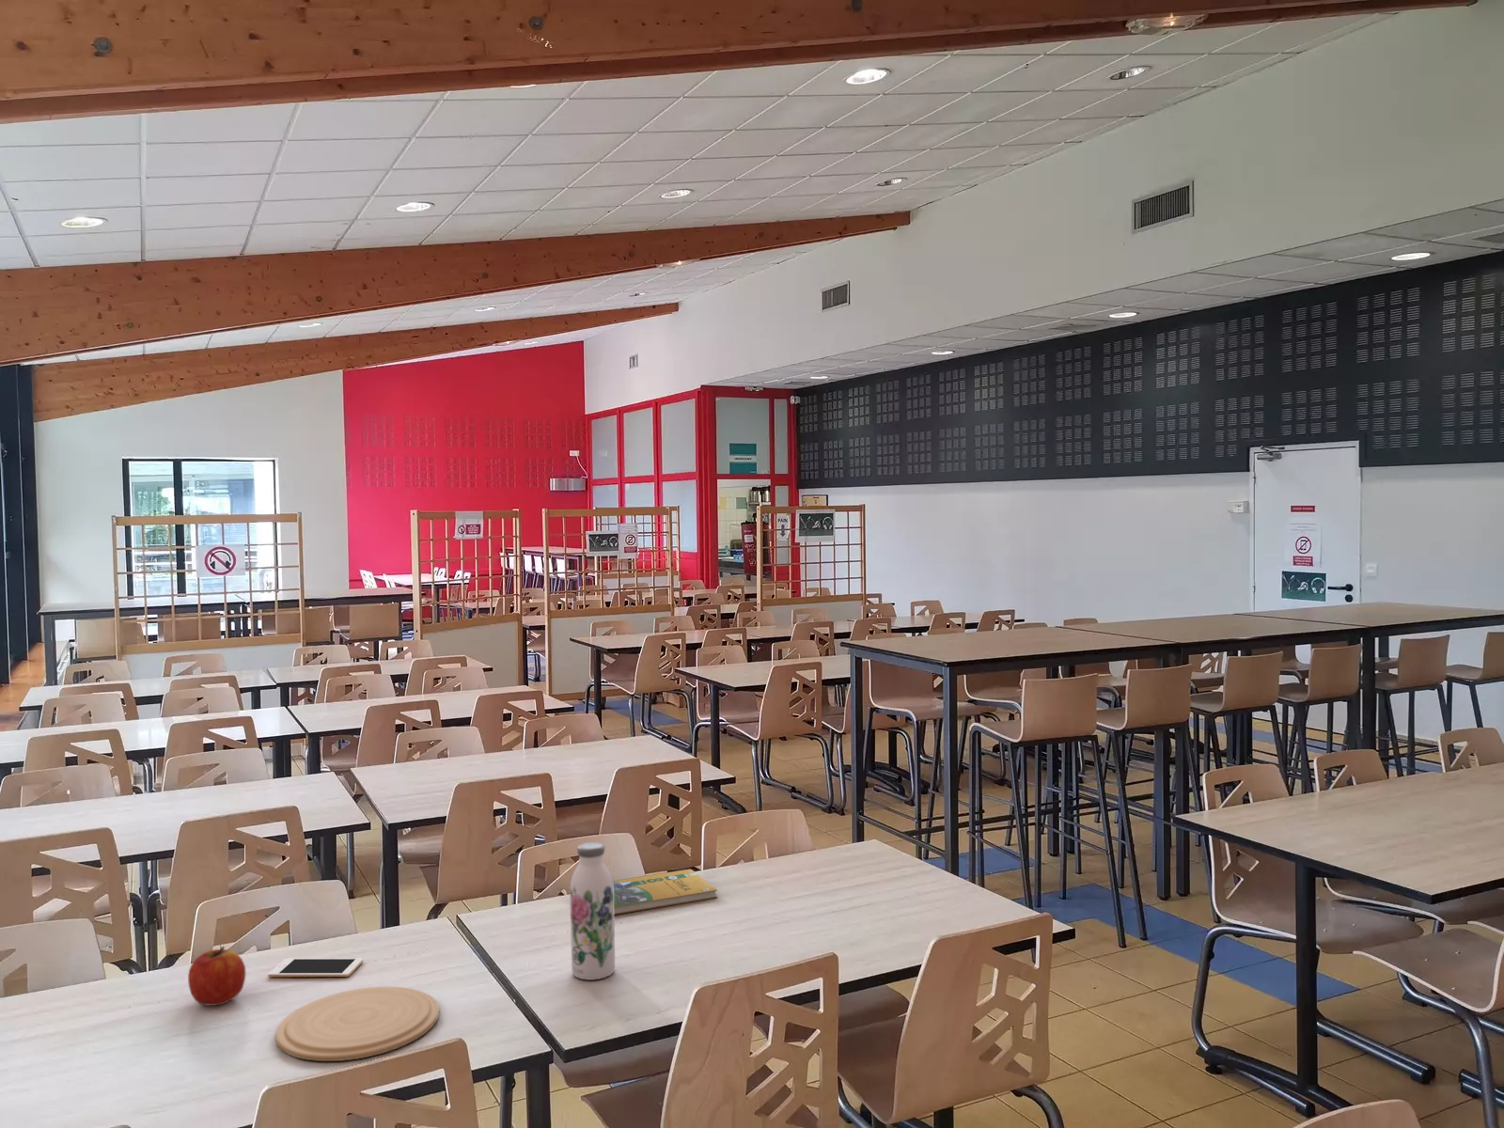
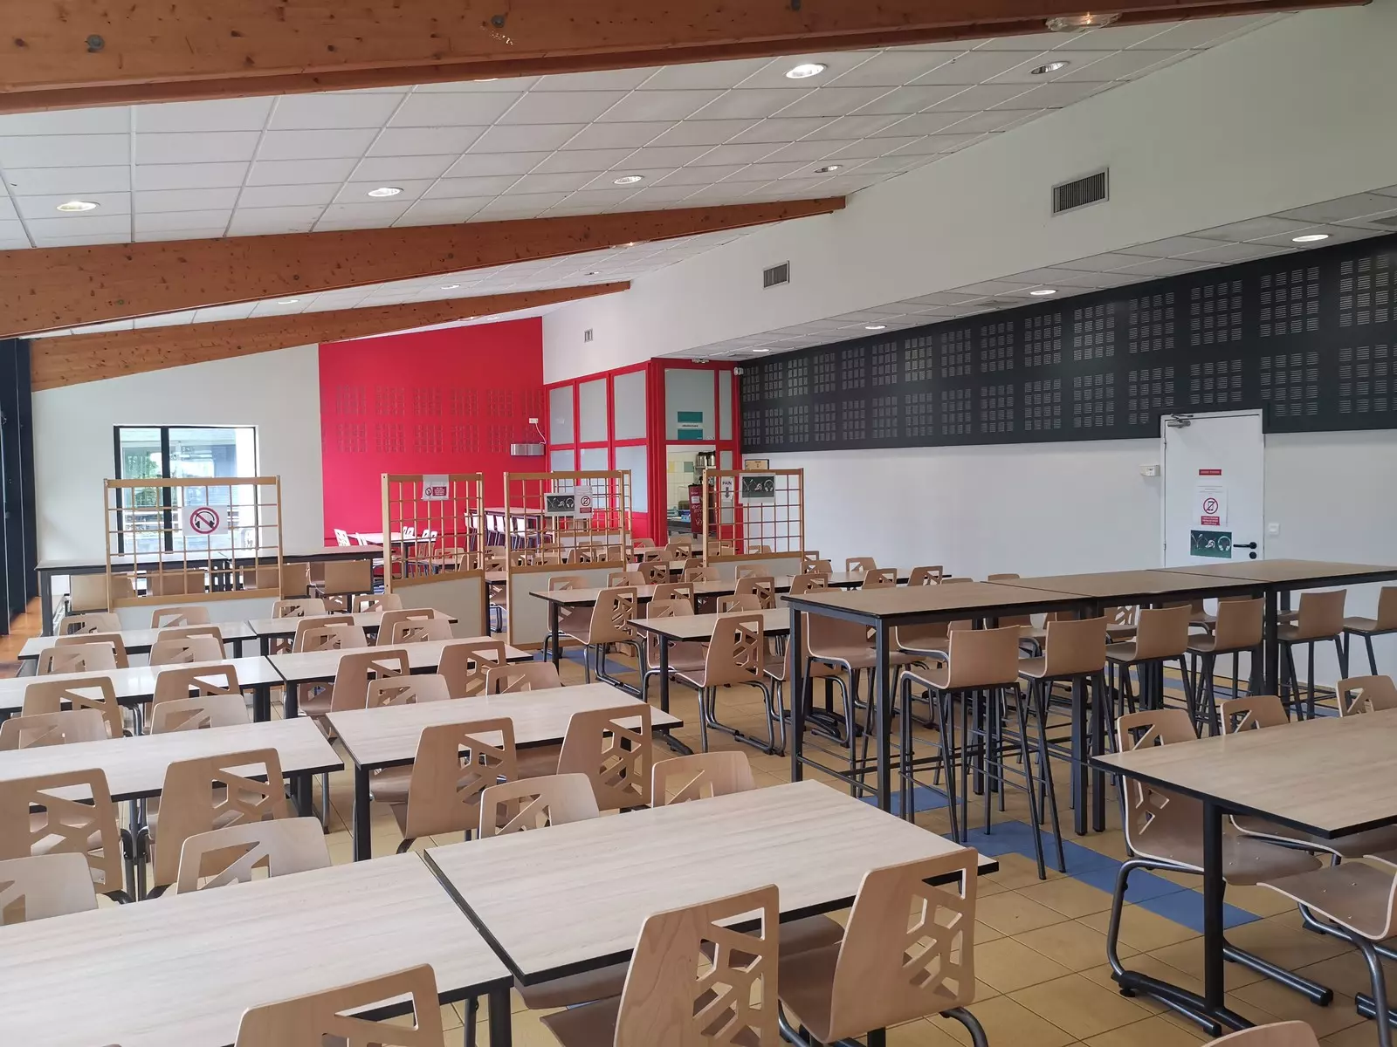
- cell phone [266,957,364,978]
- water bottle [570,841,616,980]
- booklet [613,867,718,916]
- apple [187,946,246,1007]
- plate [275,986,439,1062]
